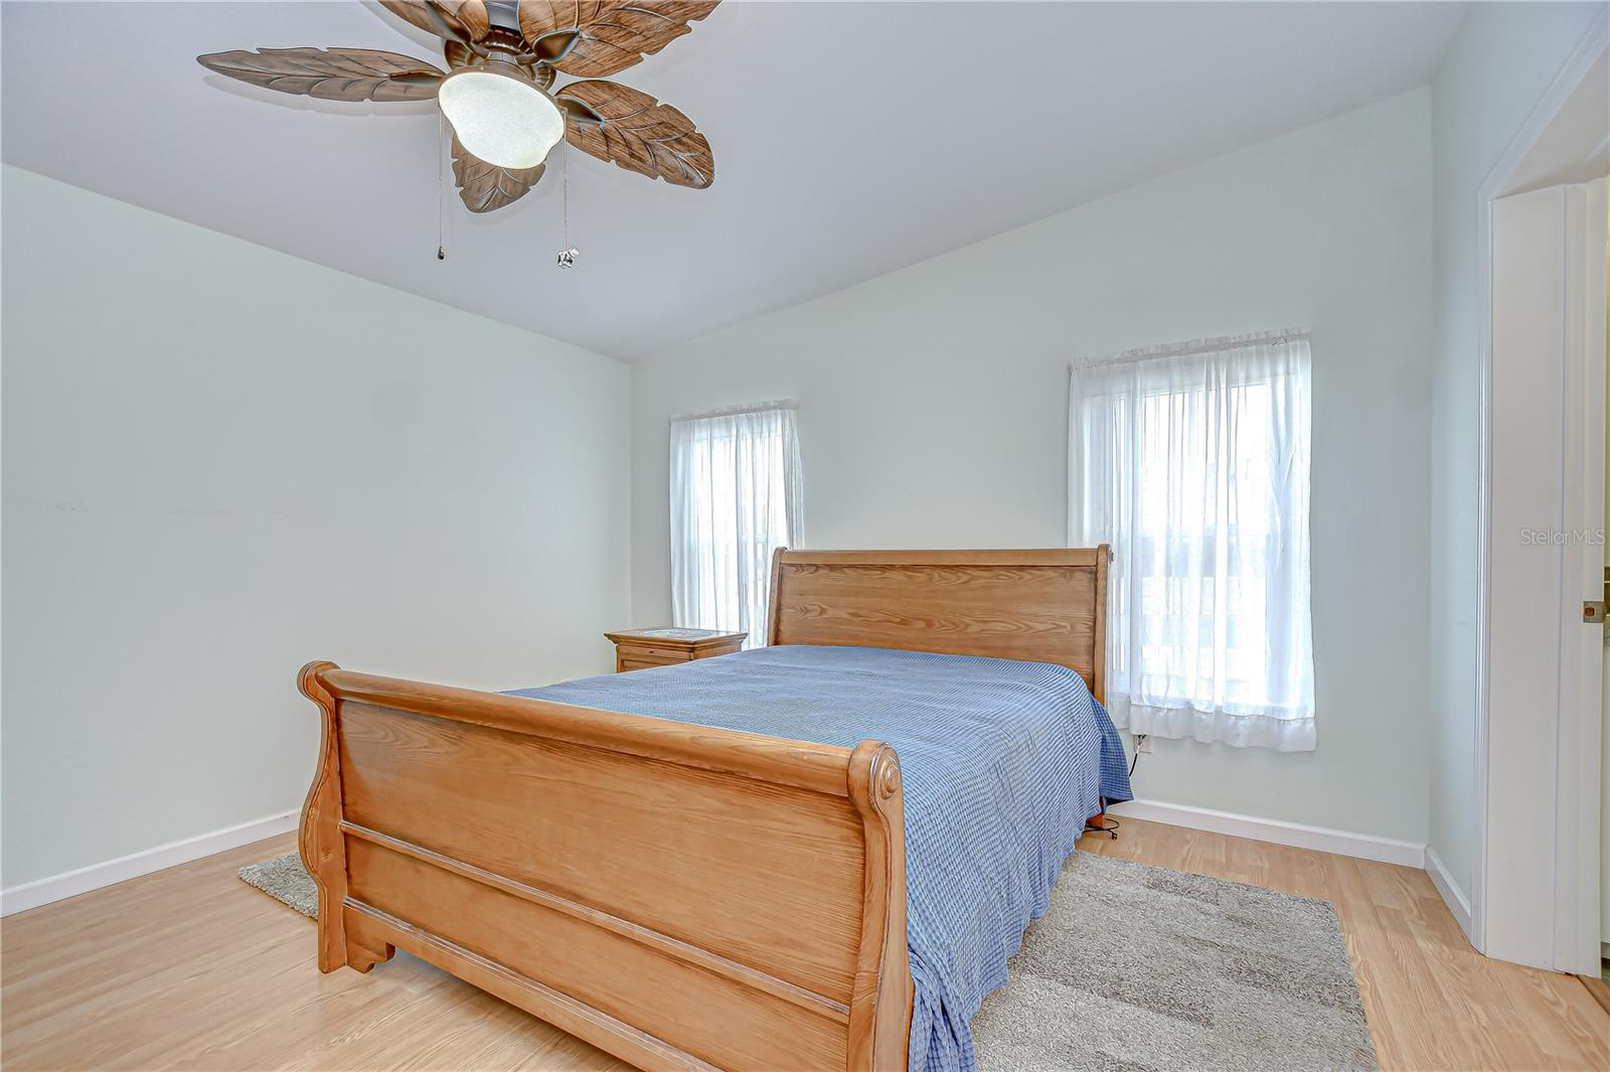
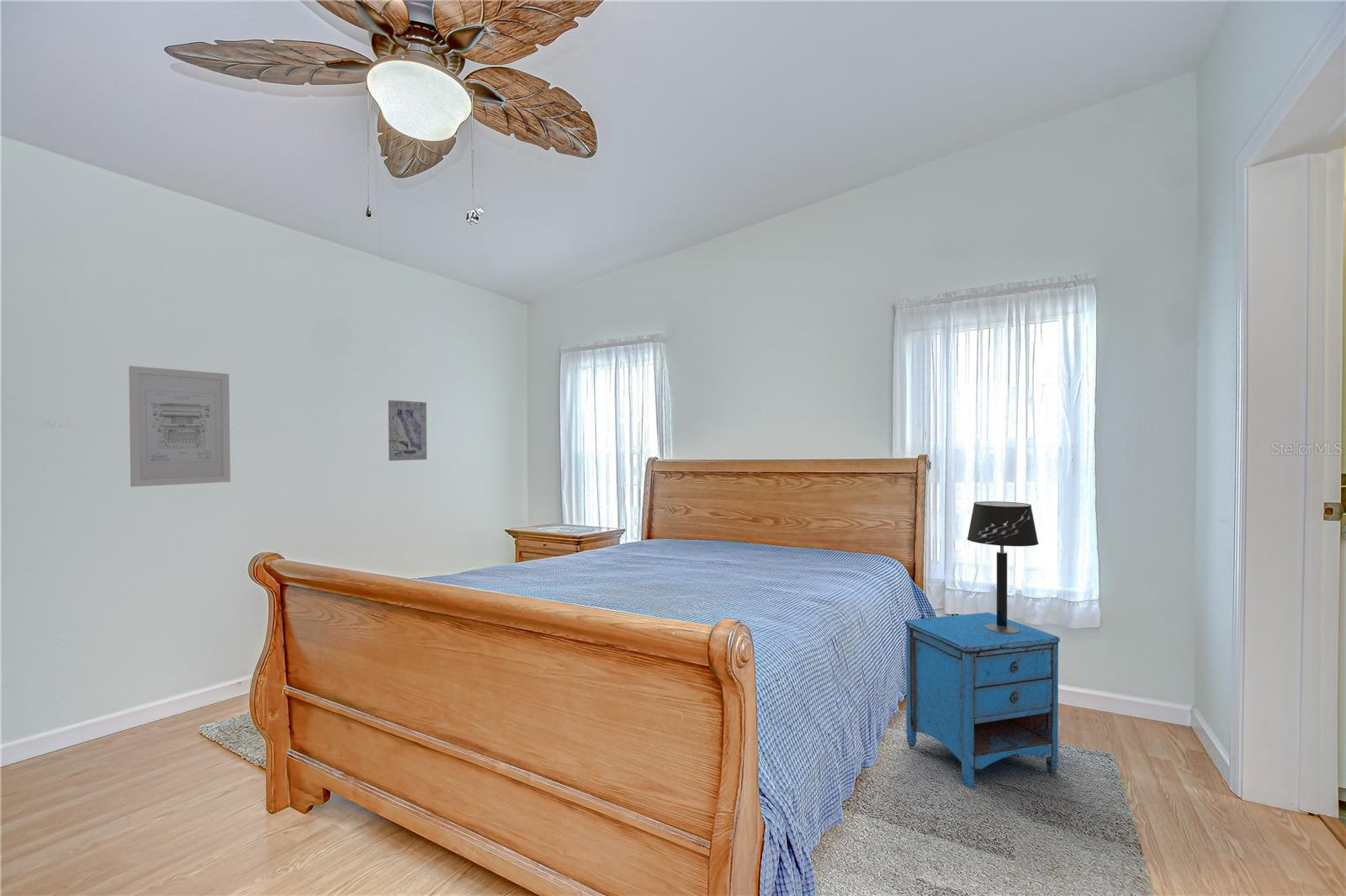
+ wall art [128,365,231,488]
+ table lamp [967,501,1040,634]
+ wall art [388,400,427,462]
+ nightstand [904,612,1061,788]
